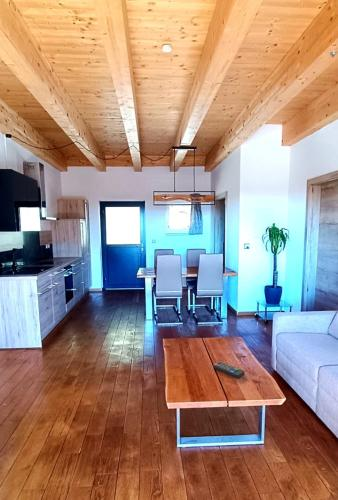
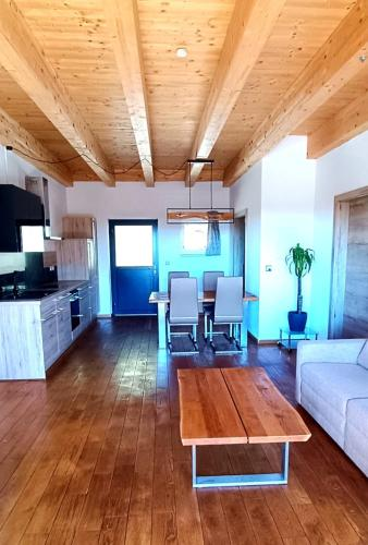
- remote control [212,360,246,379]
